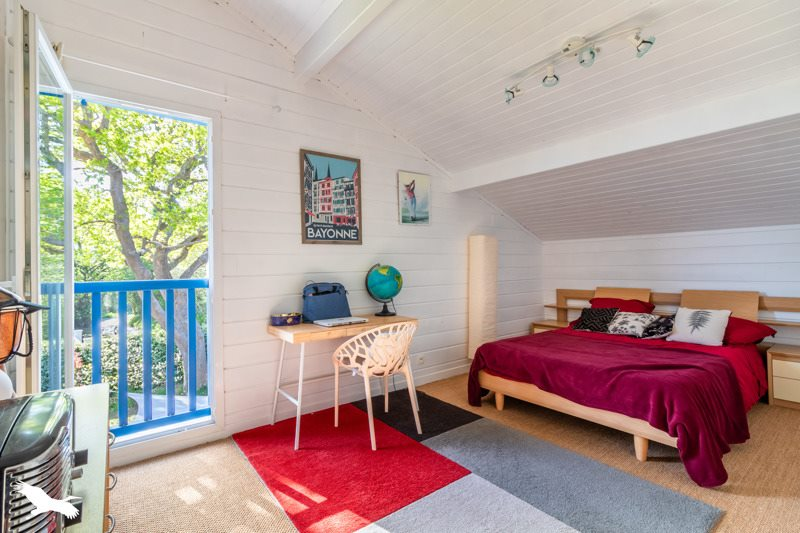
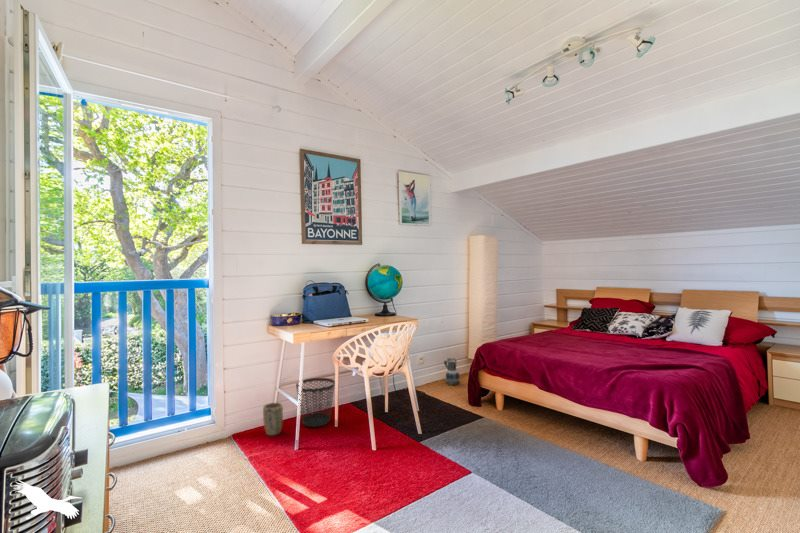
+ plant pot [262,402,284,437]
+ wastebasket [295,377,336,428]
+ ceramic jug [443,357,461,386]
